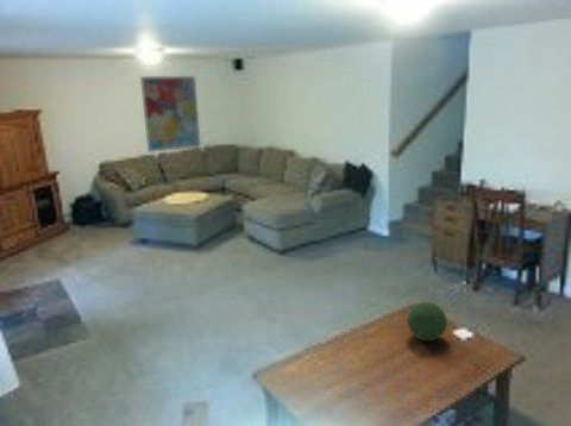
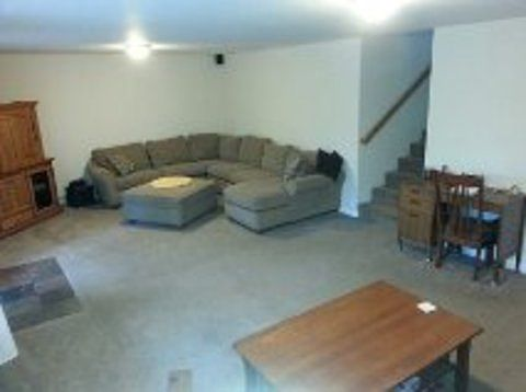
- wall art [139,75,202,154]
- decorative orb [406,300,448,343]
